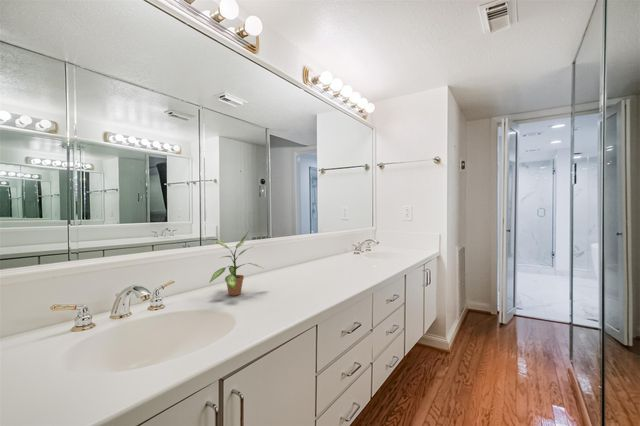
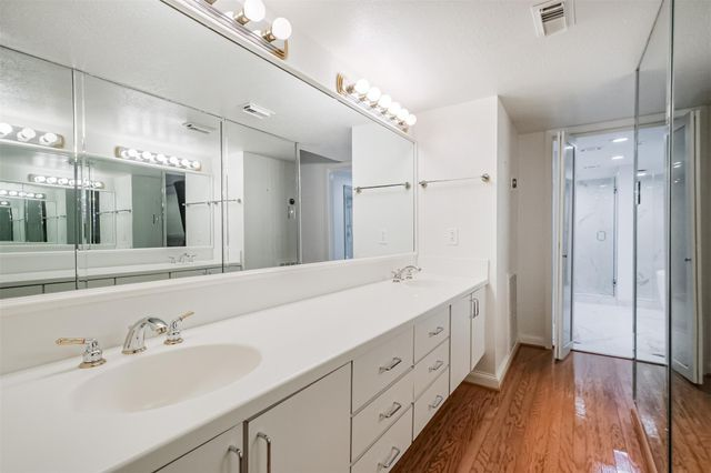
- potted plant [208,229,266,296]
